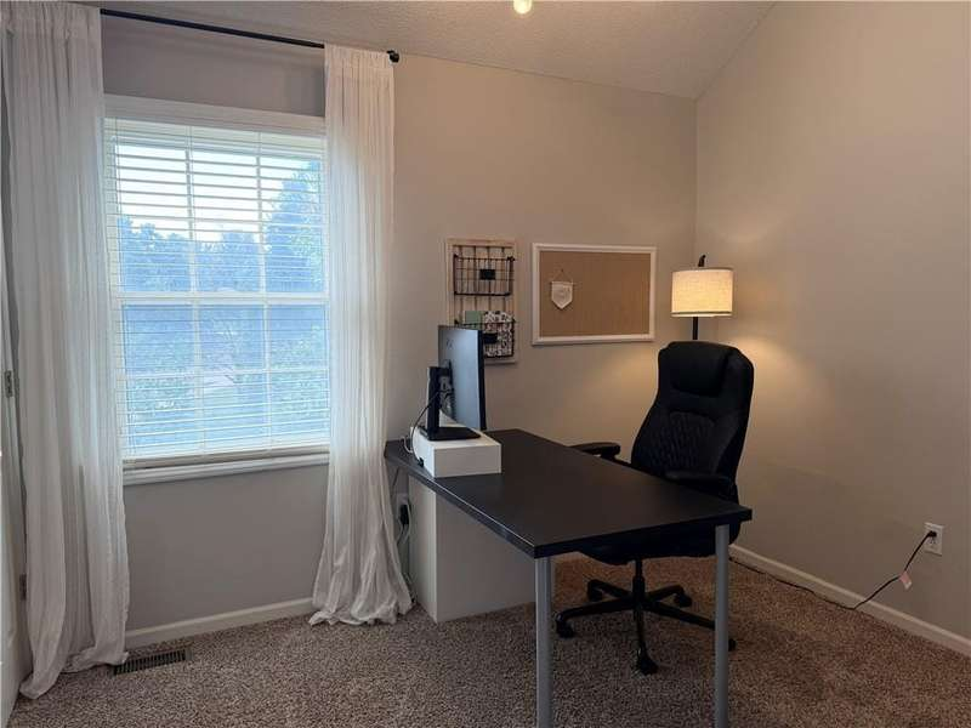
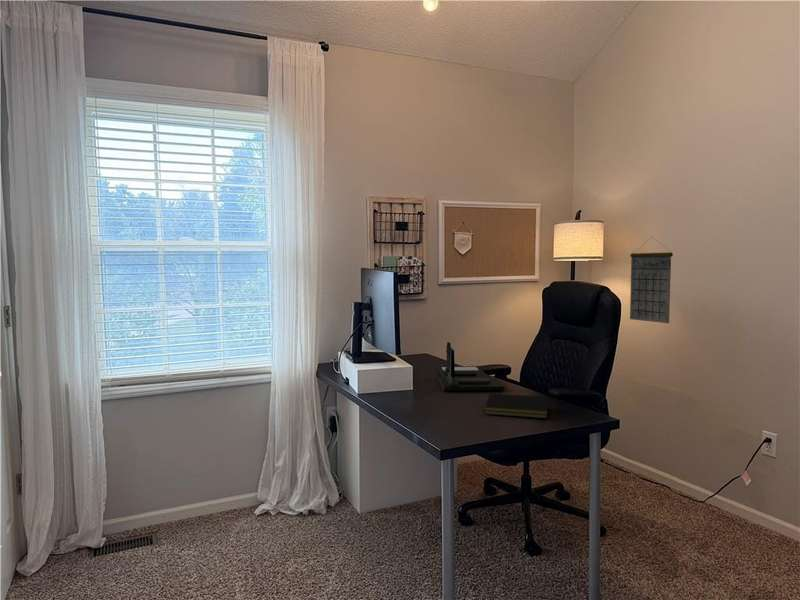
+ desk organizer [437,341,505,391]
+ calendar [629,236,674,324]
+ notepad [484,392,548,419]
